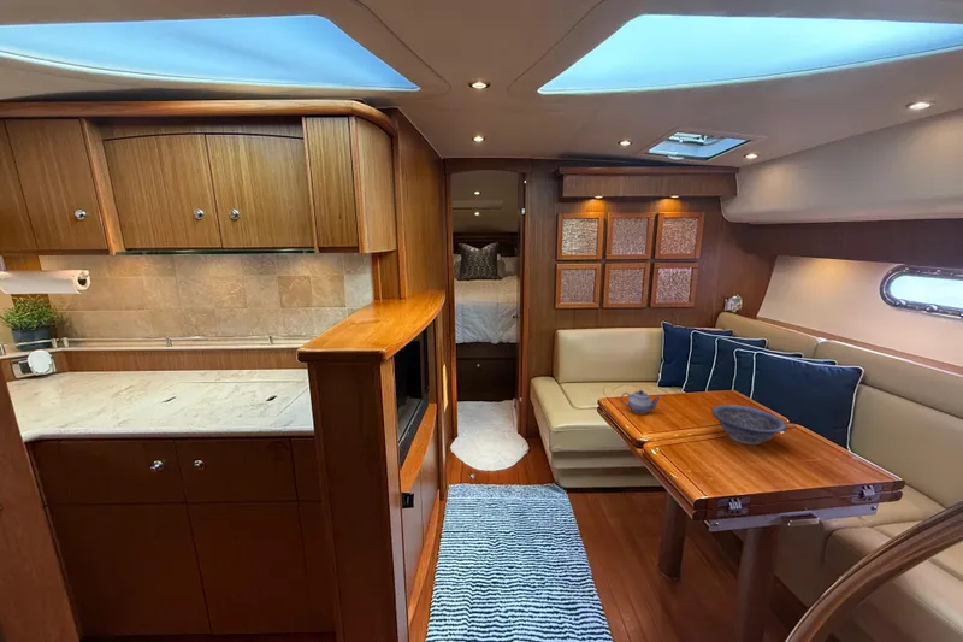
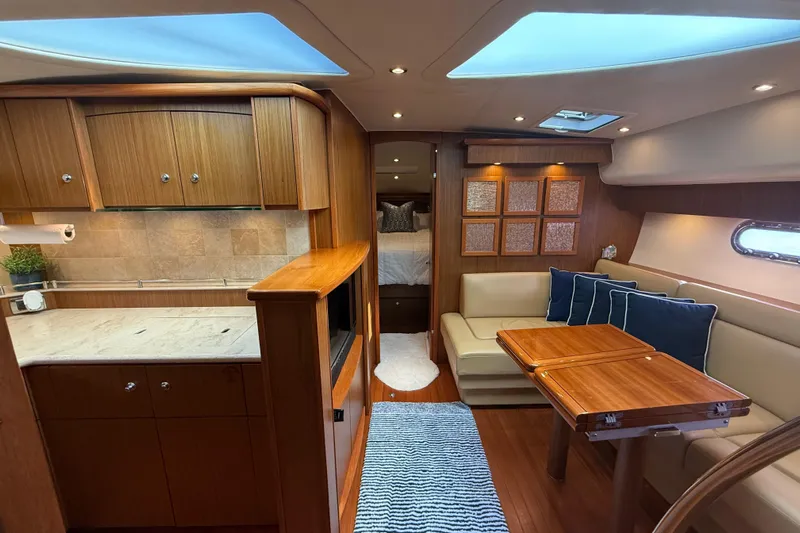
- teapot [620,389,662,416]
- decorative bowl [710,404,788,446]
